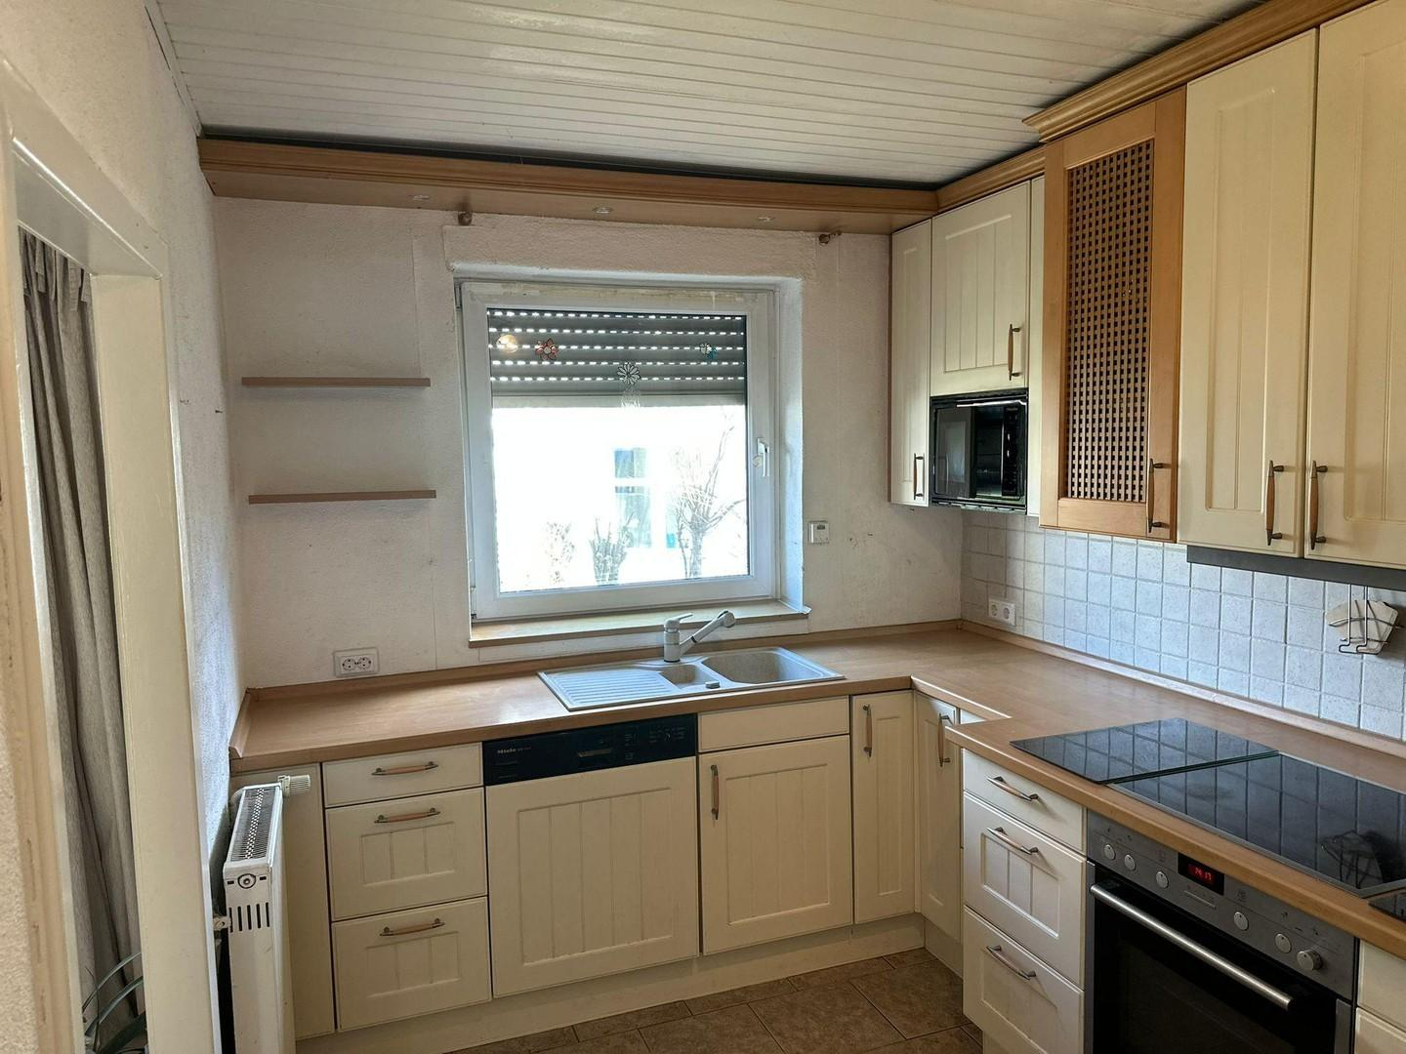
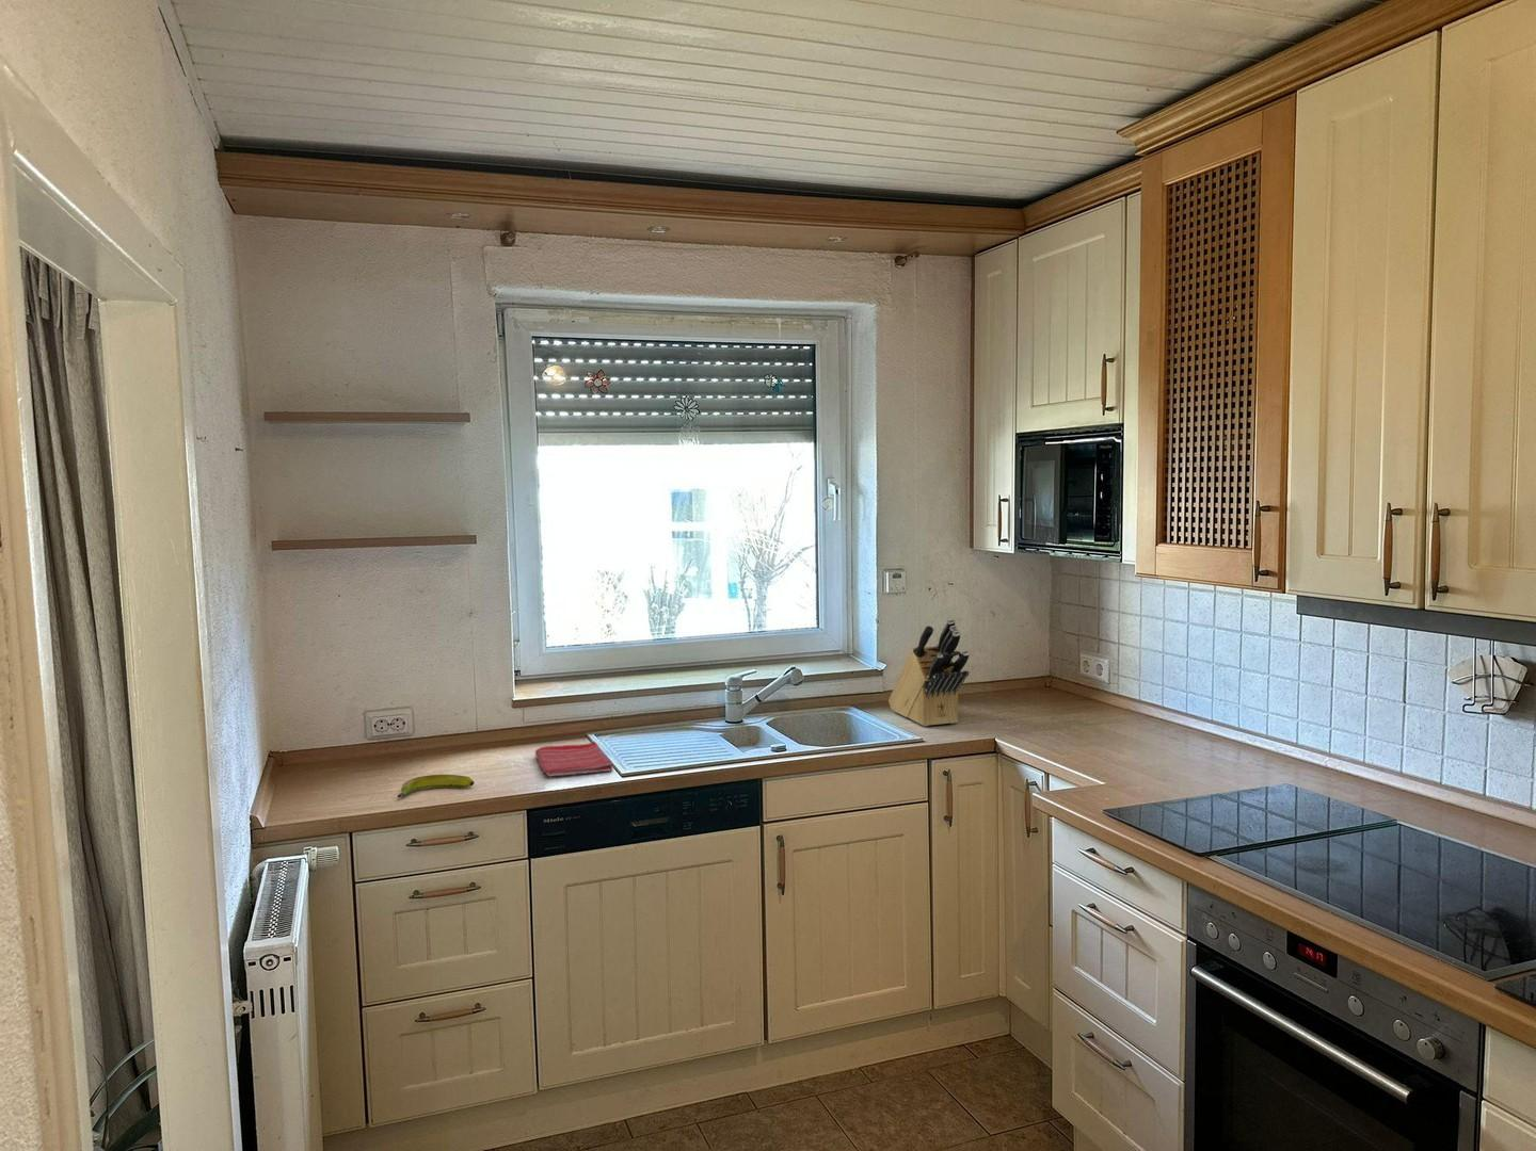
+ dish towel [535,741,614,777]
+ knife block [888,618,970,728]
+ banana [397,774,475,799]
